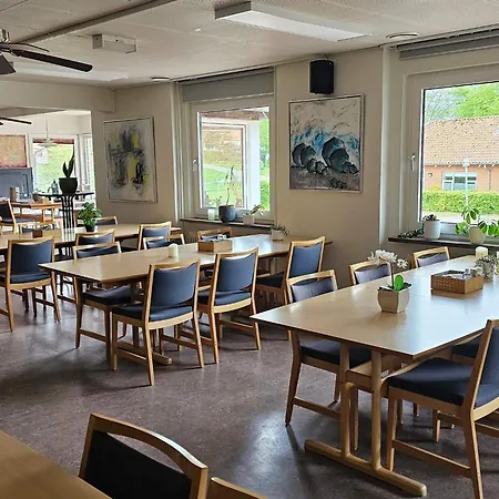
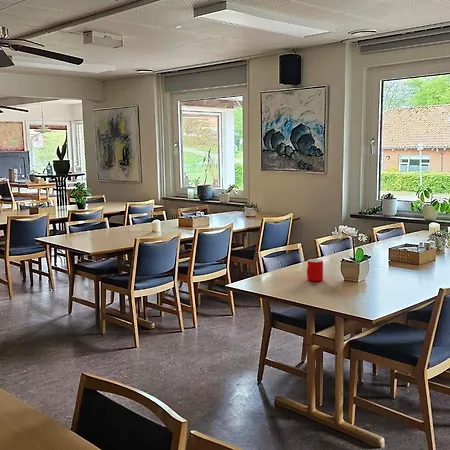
+ cup [306,258,324,282]
